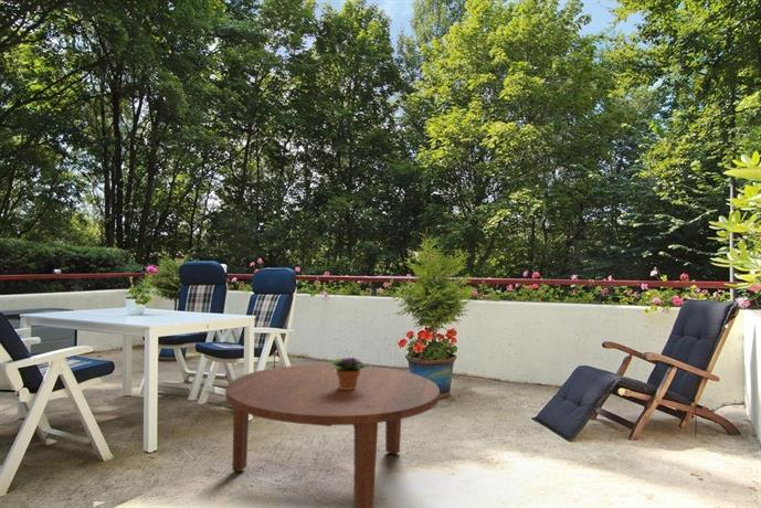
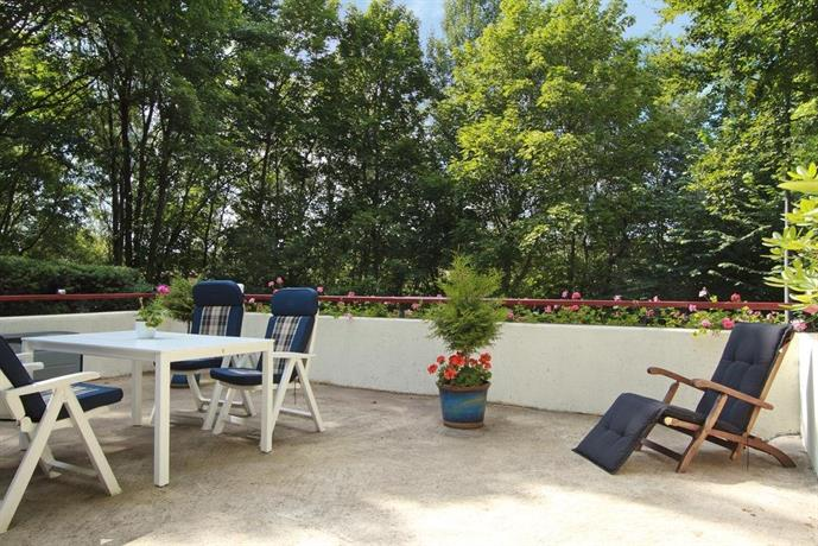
- potted flower [327,357,372,390]
- coffee table [224,363,441,508]
